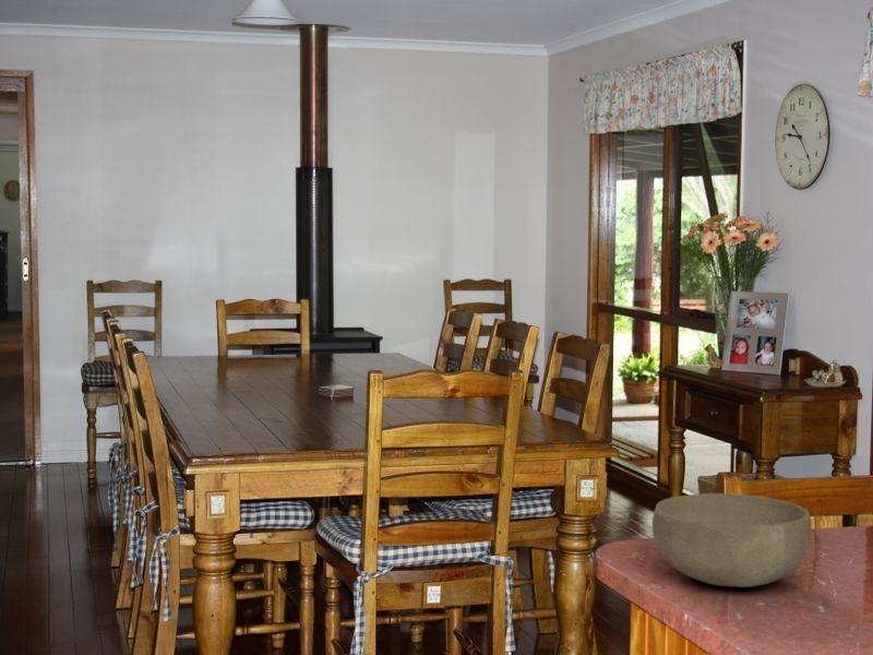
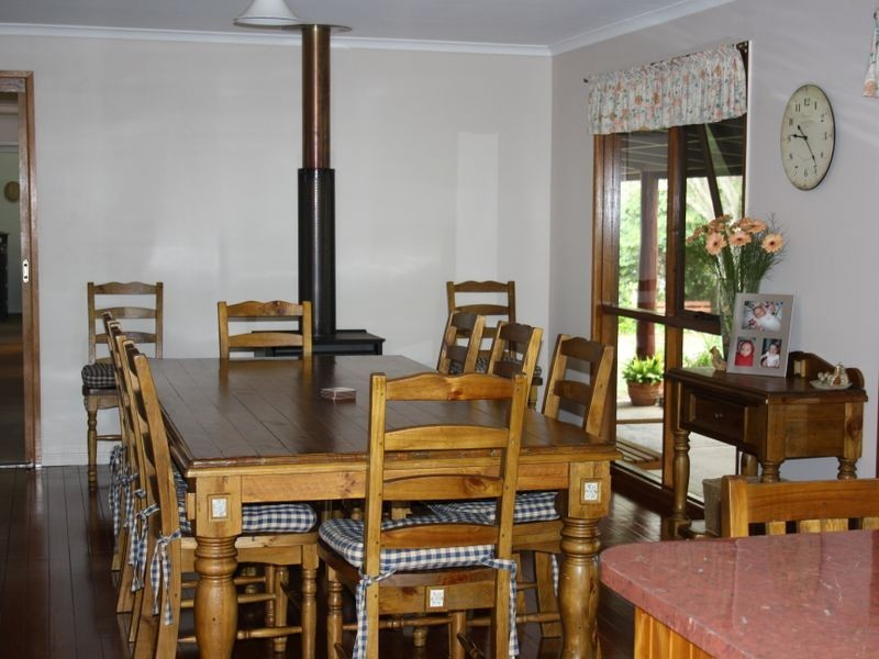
- bowl [651,492,813,588]
